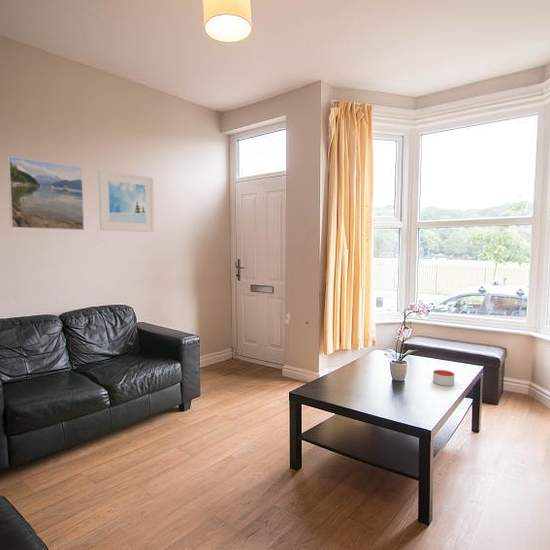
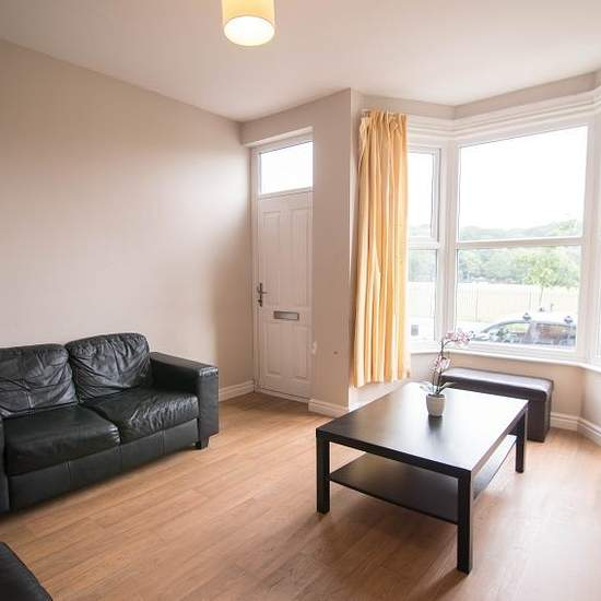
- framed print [6,155,85,231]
- candle [432,369,456,387]
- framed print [97,169,155,233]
